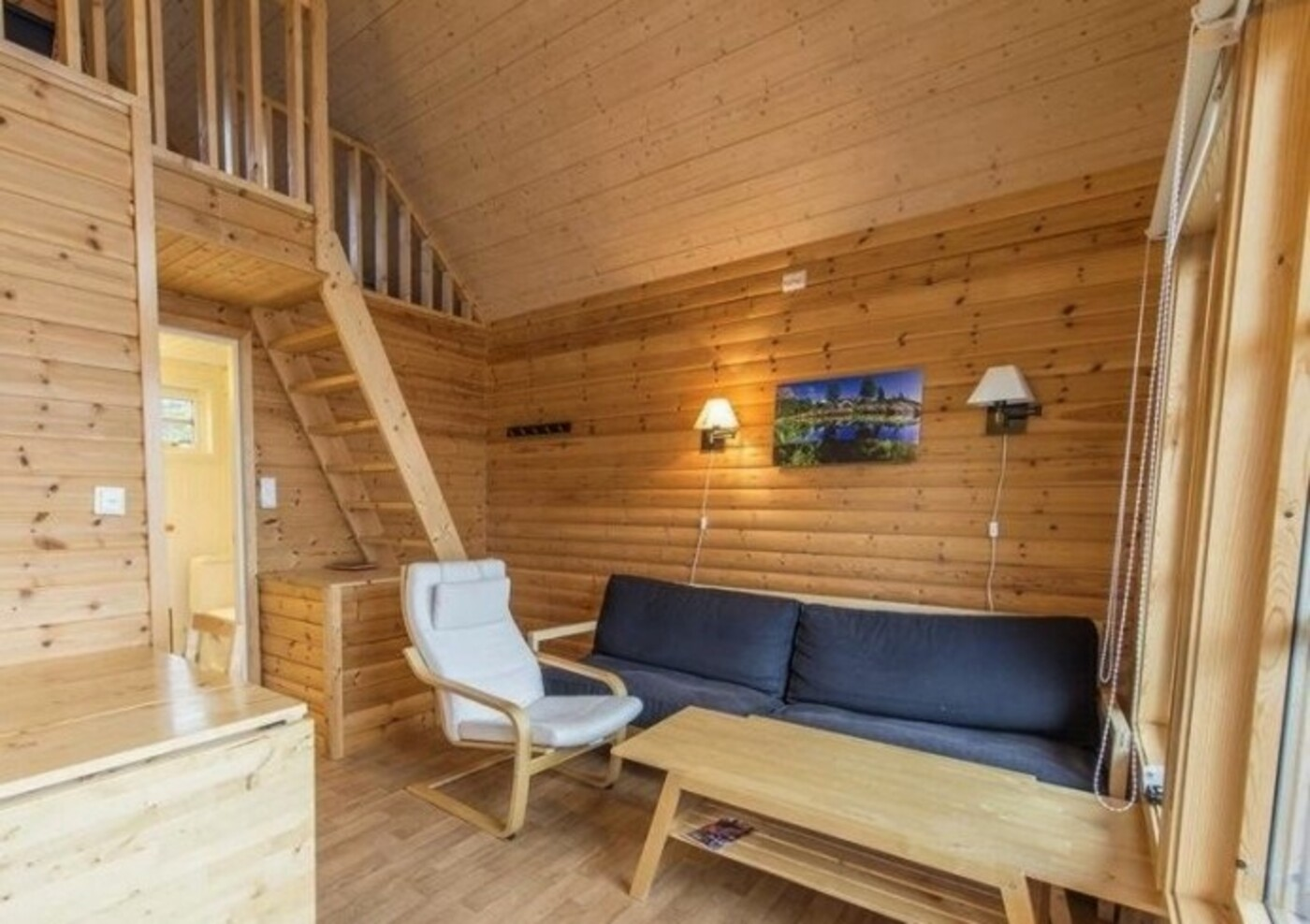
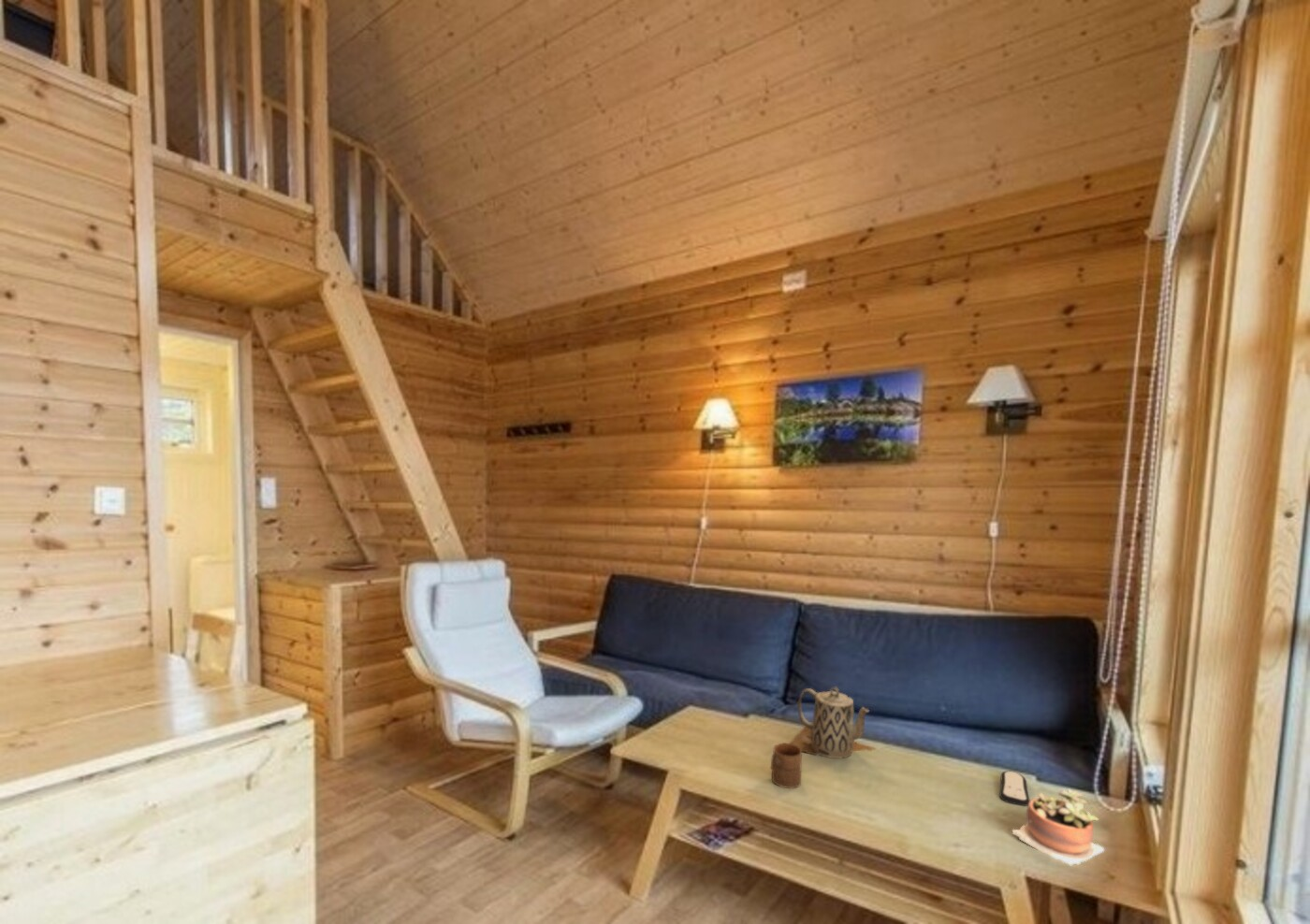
+ teapot [790,686,876,759]
+ cup [770,743,803,789]
+ succulent plant [1012,787,1106,866]
+ remote control [998,770,1030,807]
